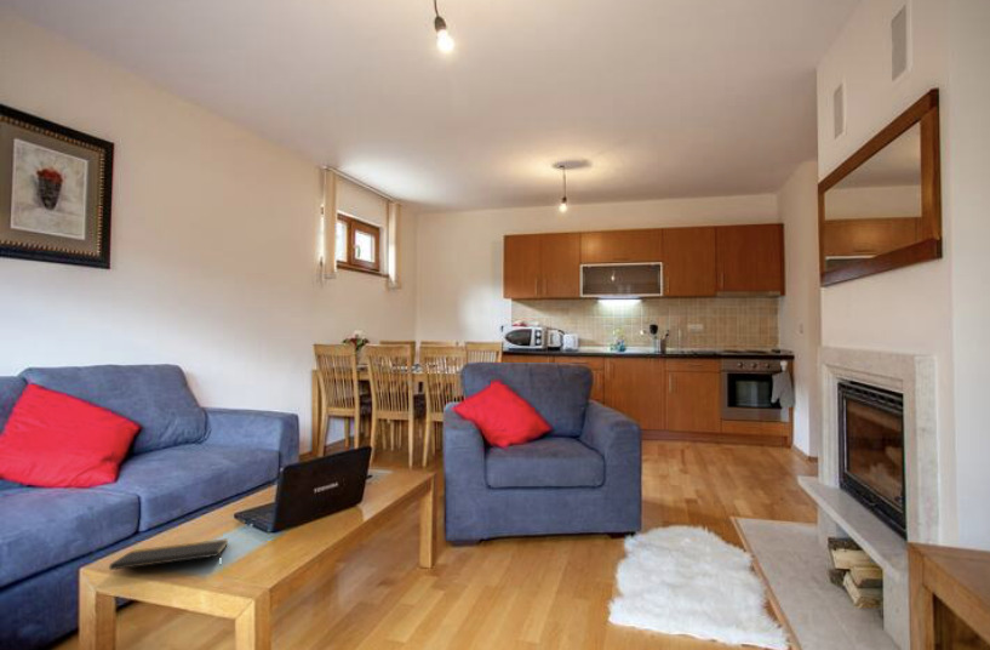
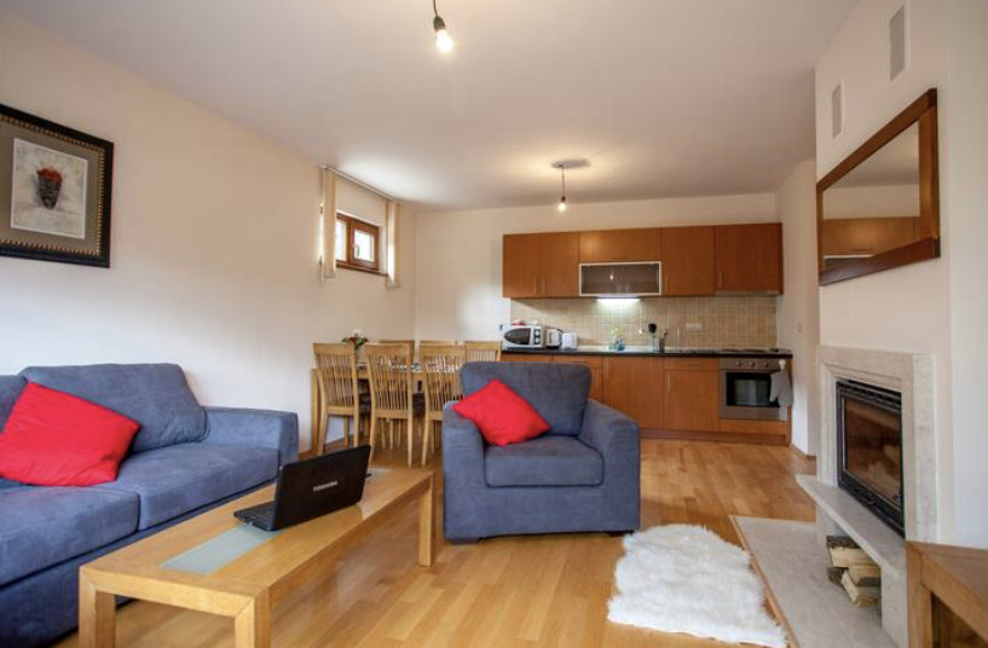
- notepad [108,537,229,571]
